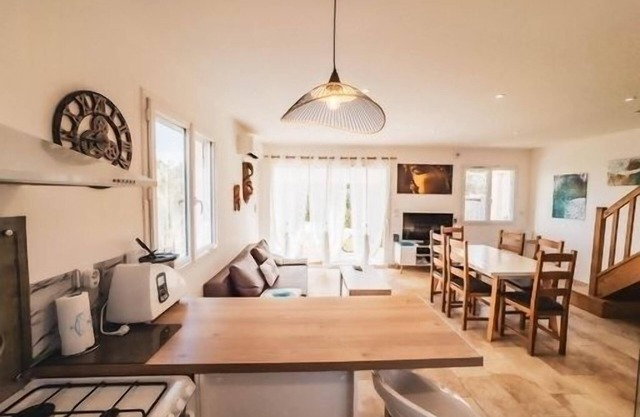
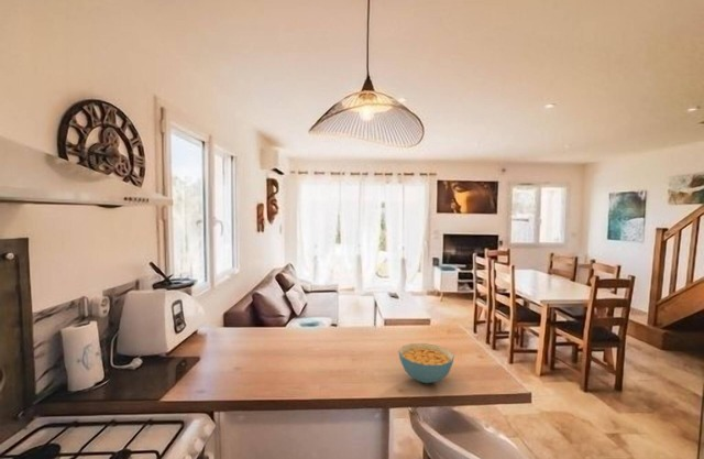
+ cereal bowl [398,342,455,384]
